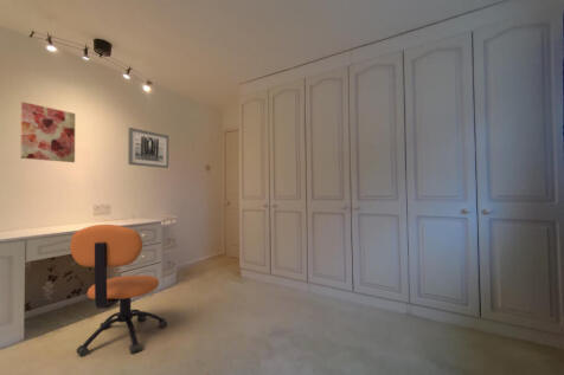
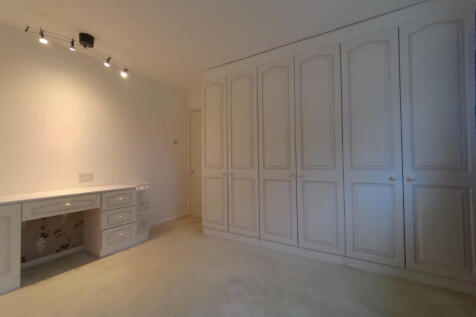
- office chair [69,224,168,357]
- wall art [127,127,169,169]
- wall art [19,101,76,163]
